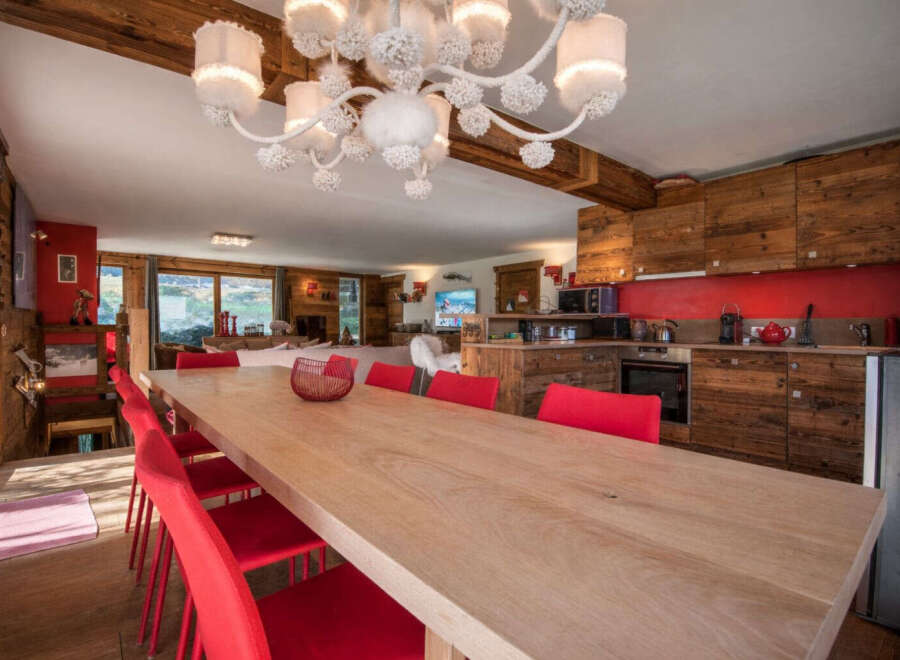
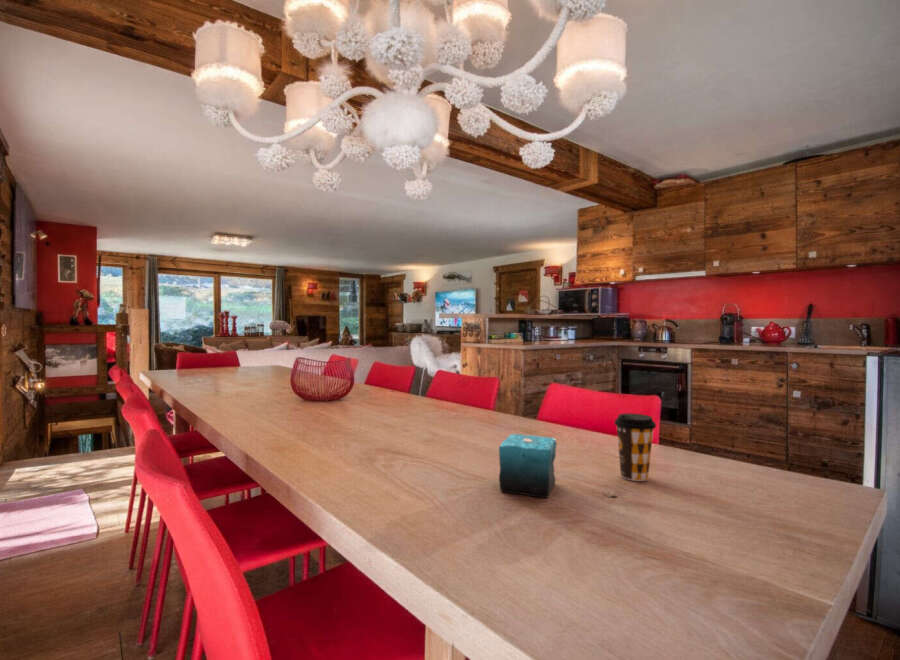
+ coffee cup [613,412,657,482]
+ candle [498,423,558,499]
